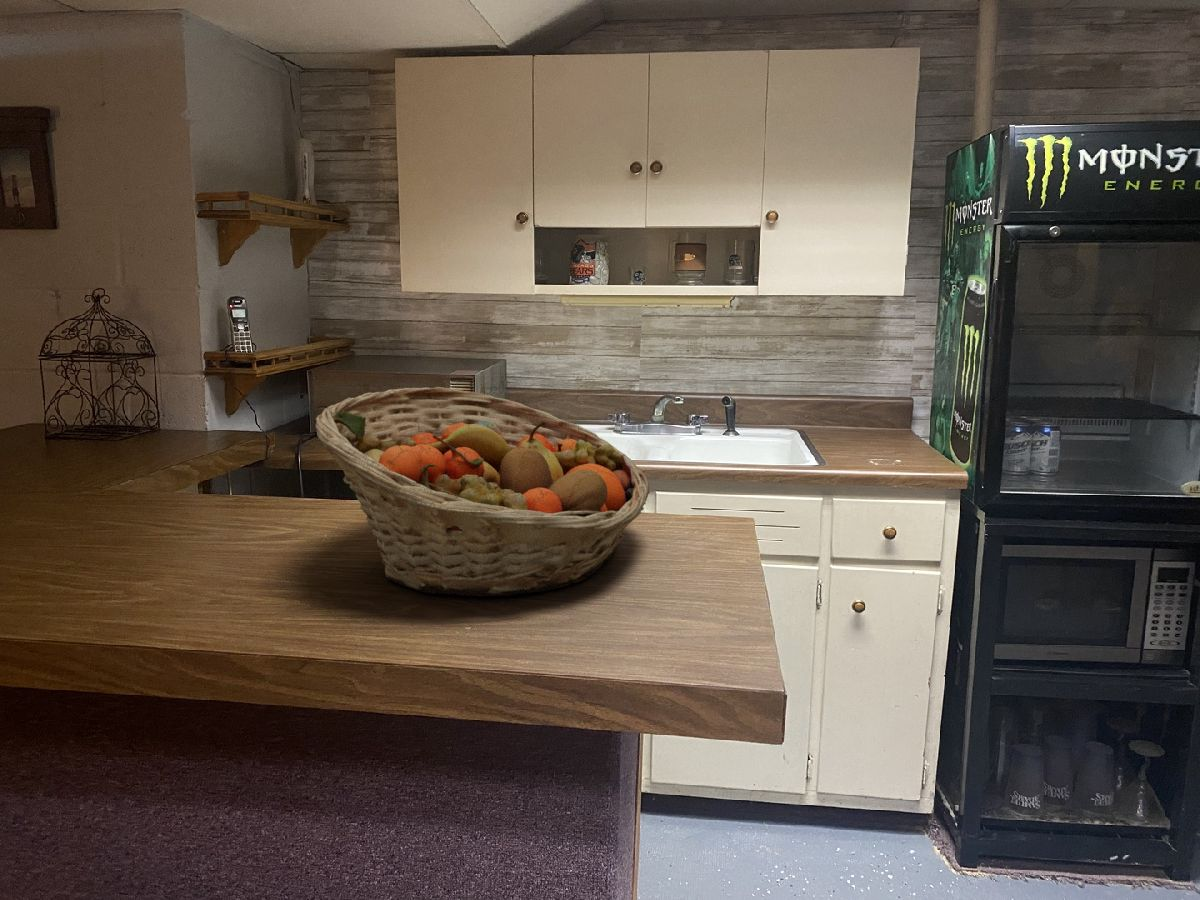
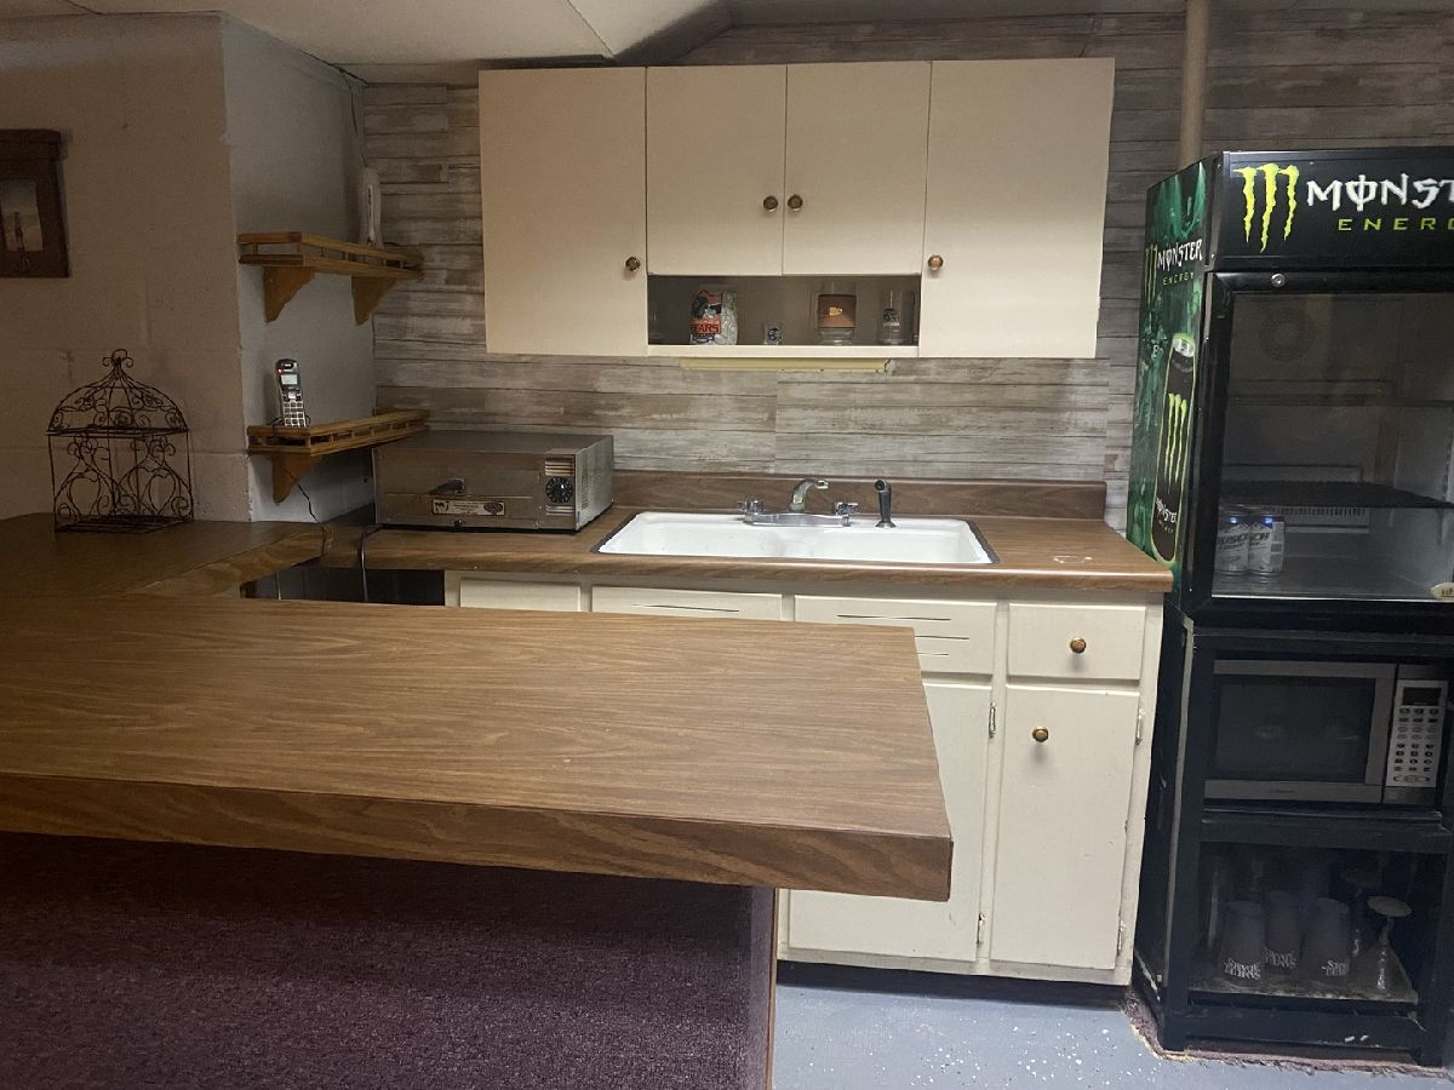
- fruit basket [314,386,650,597]
